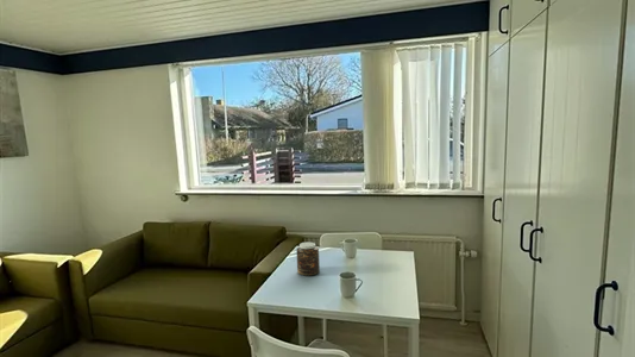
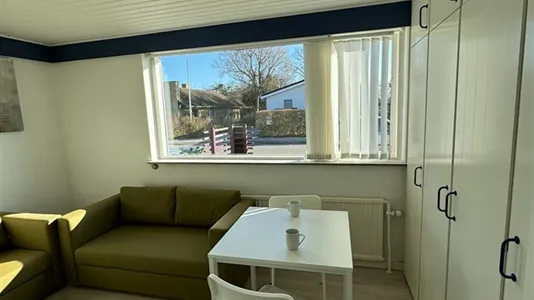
- jar [296,242,321,276]
